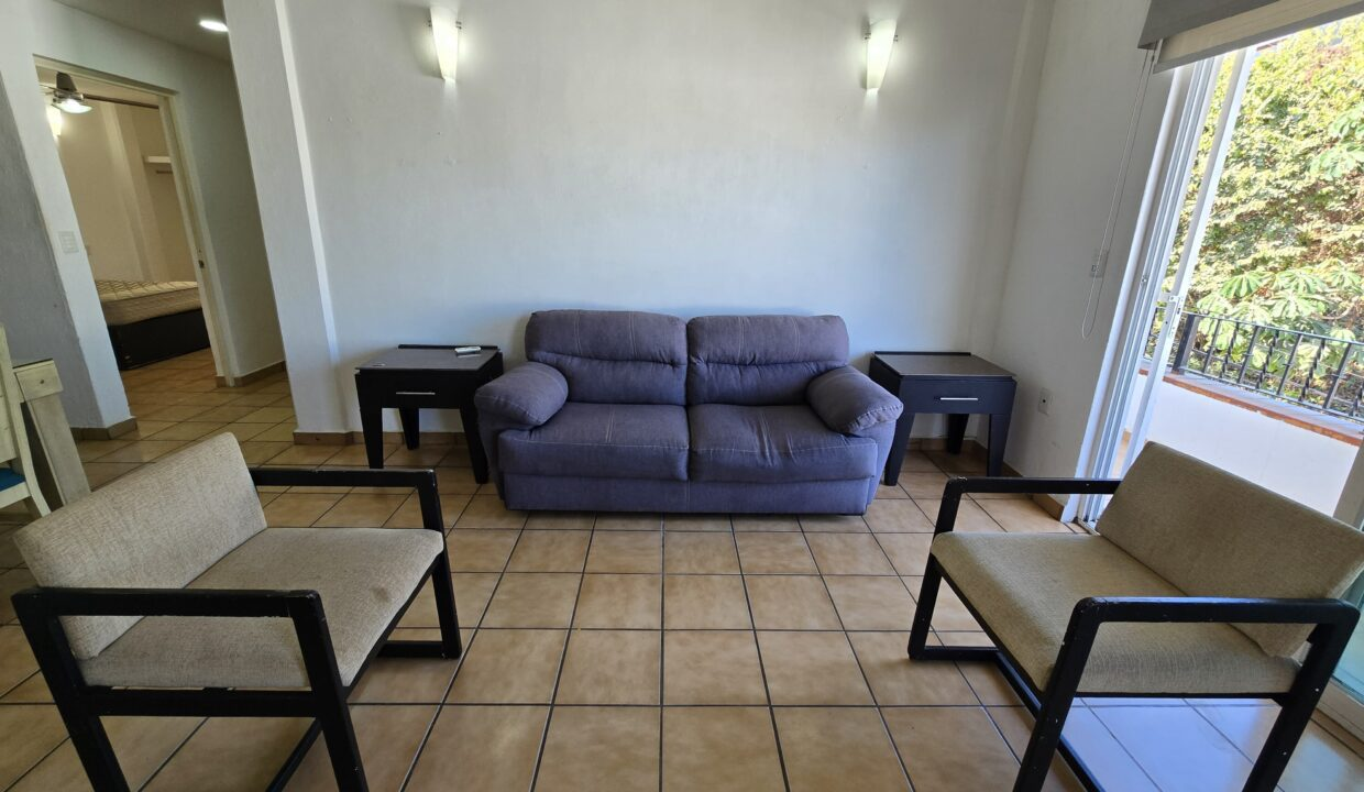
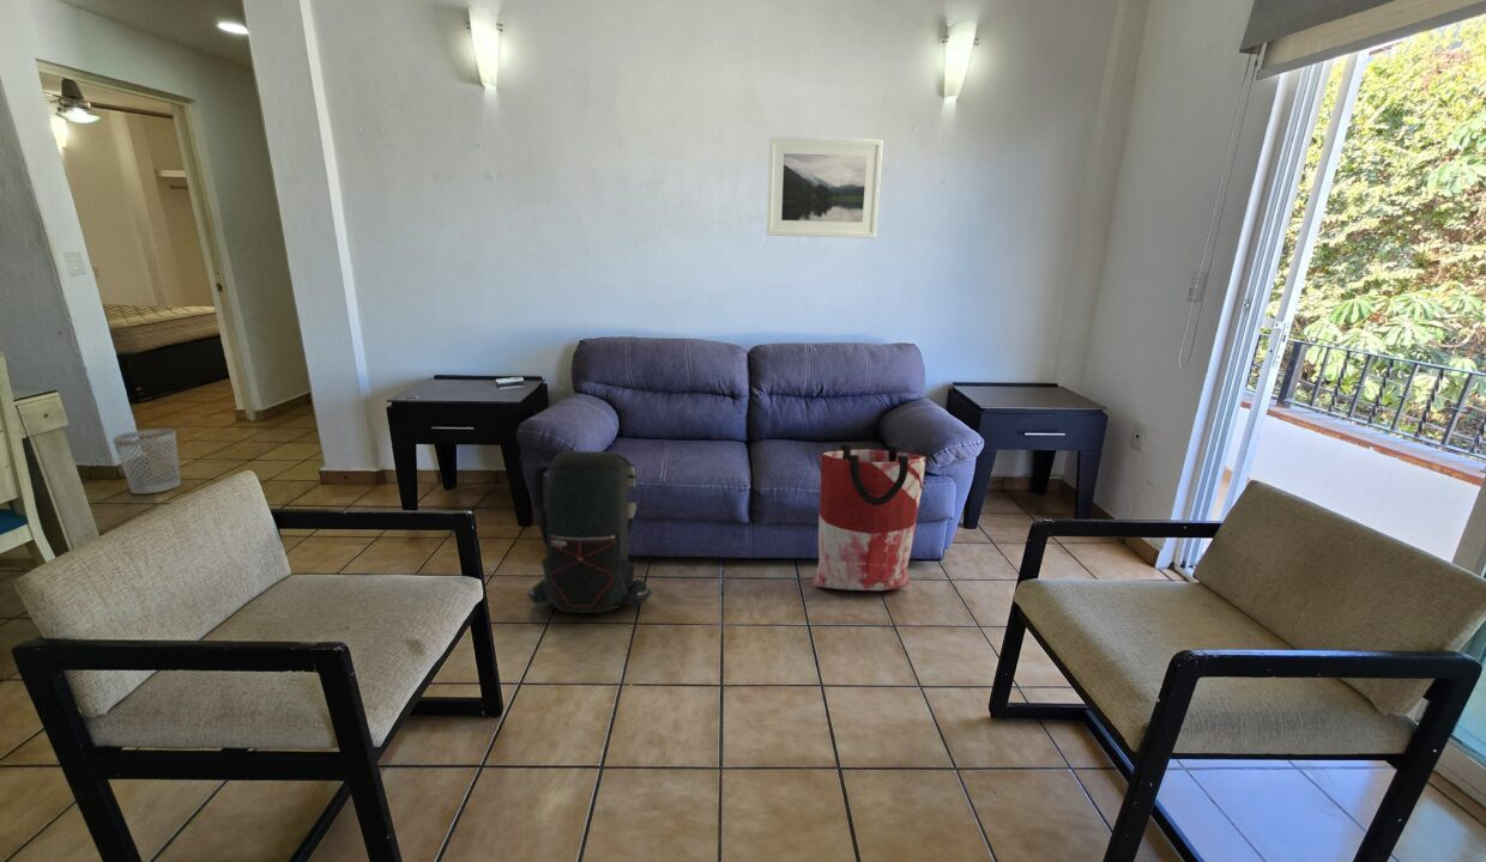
+ backpack [527,449,652,614]
+ wastebasket [111,427,182,494]
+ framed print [766,135,884,239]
+ bag [813,442,926,591]
